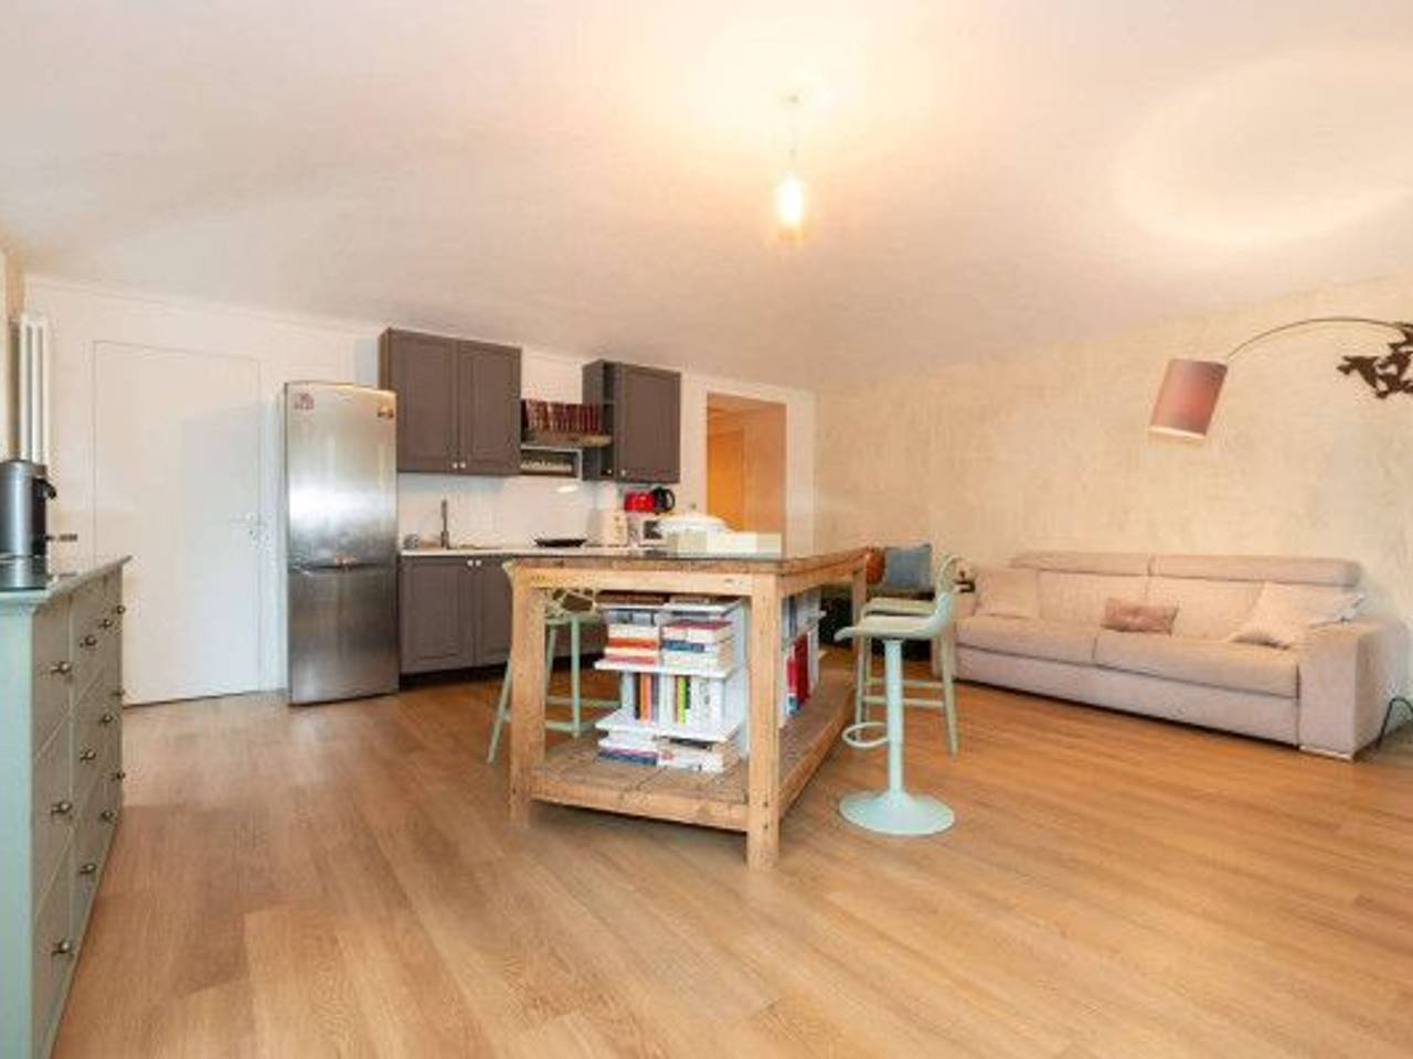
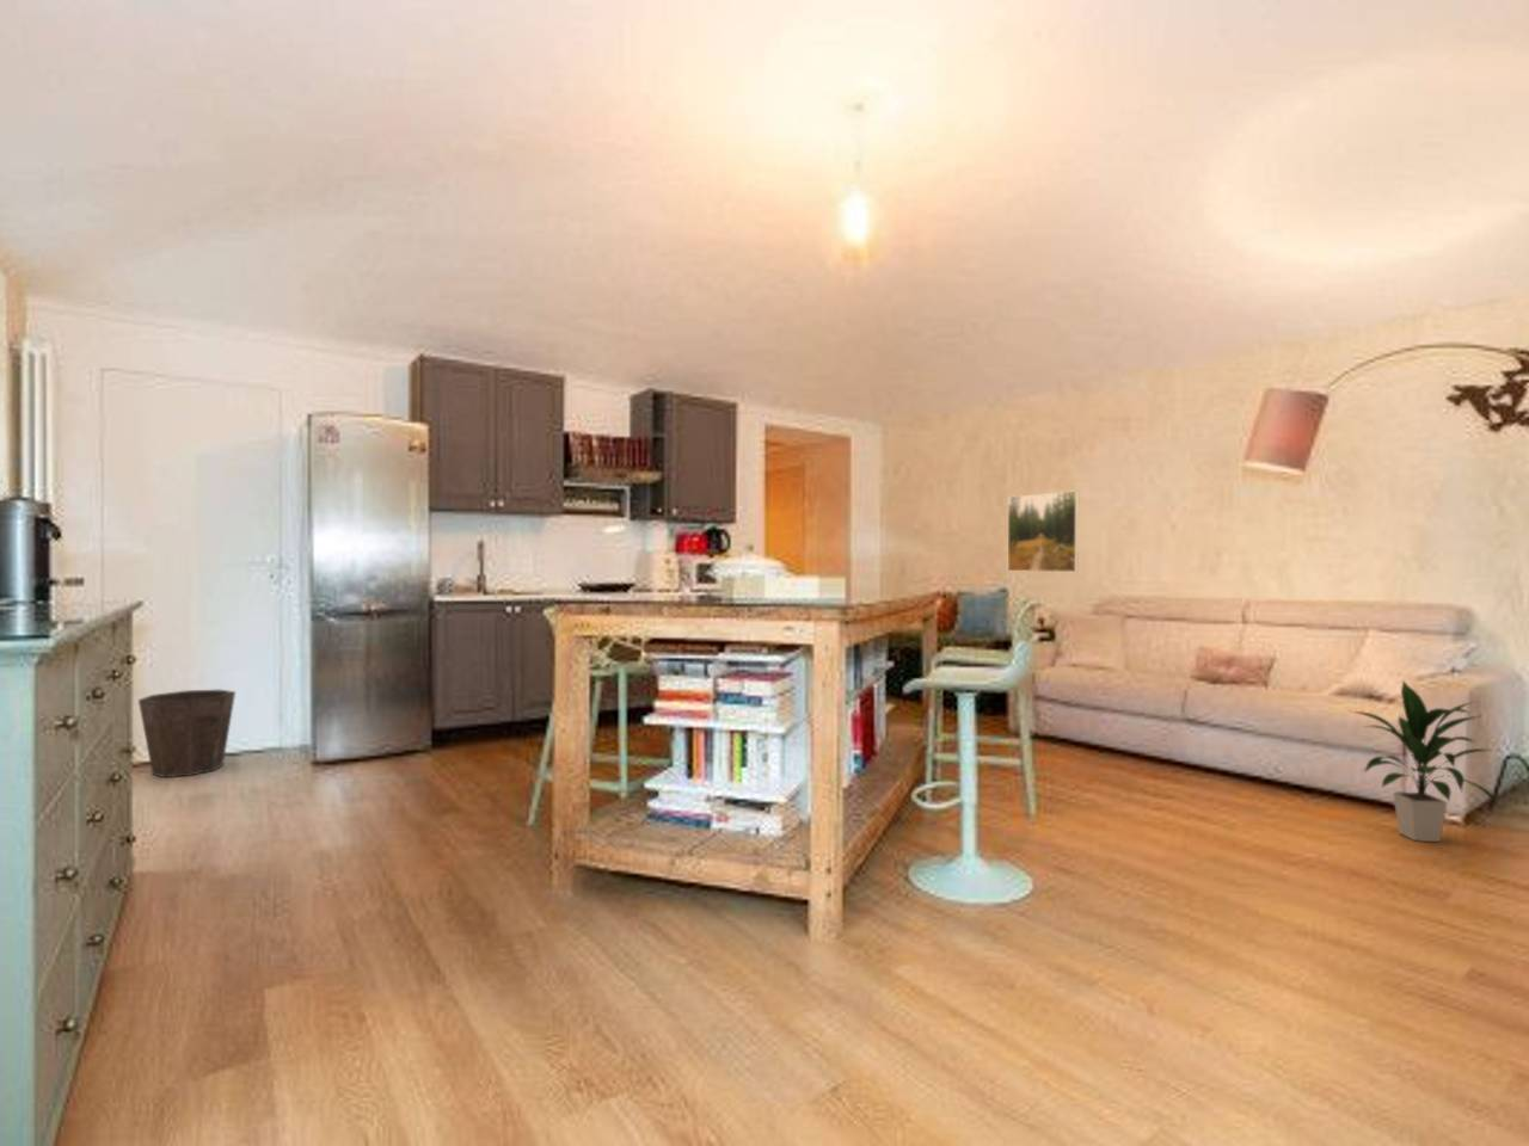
+ indoor plant [1345,679,1501,843]
+ waste bin [137,689,236,779]
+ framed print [1006,490,1080,573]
